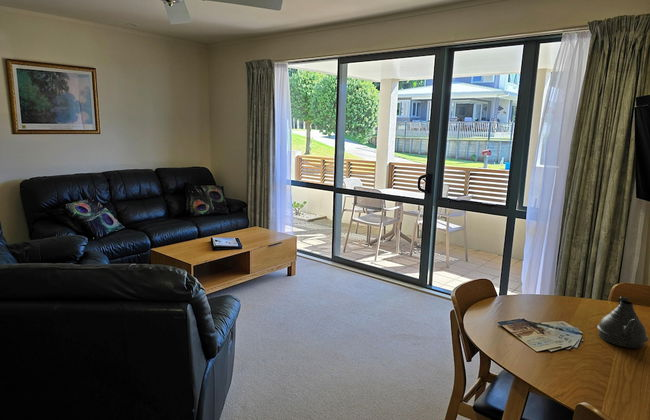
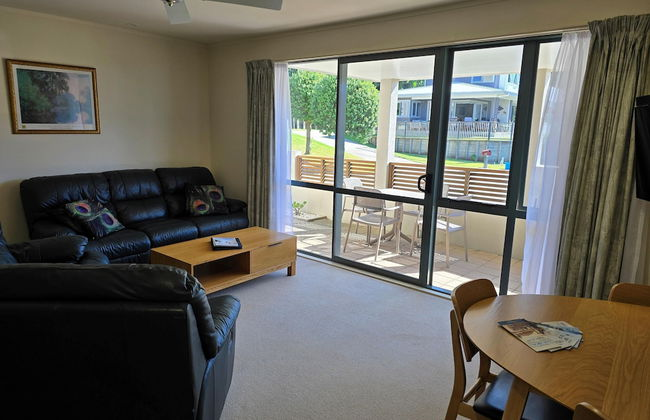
- teapot [596,296,649,349]
